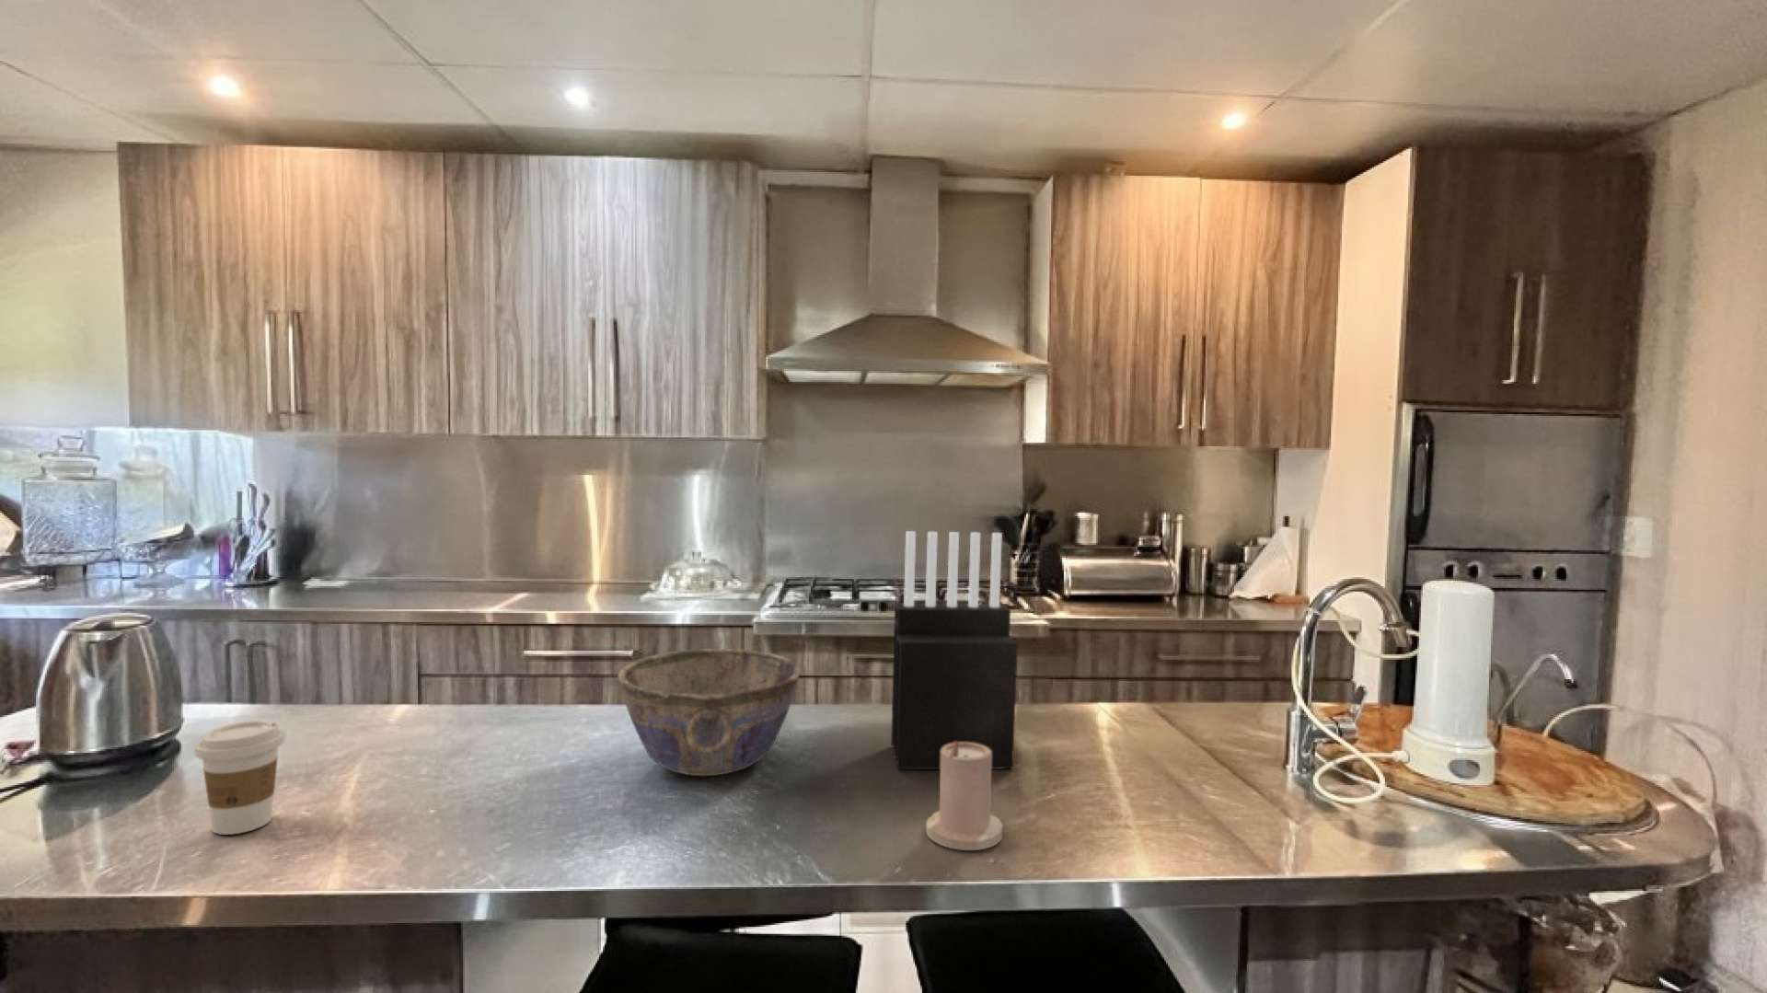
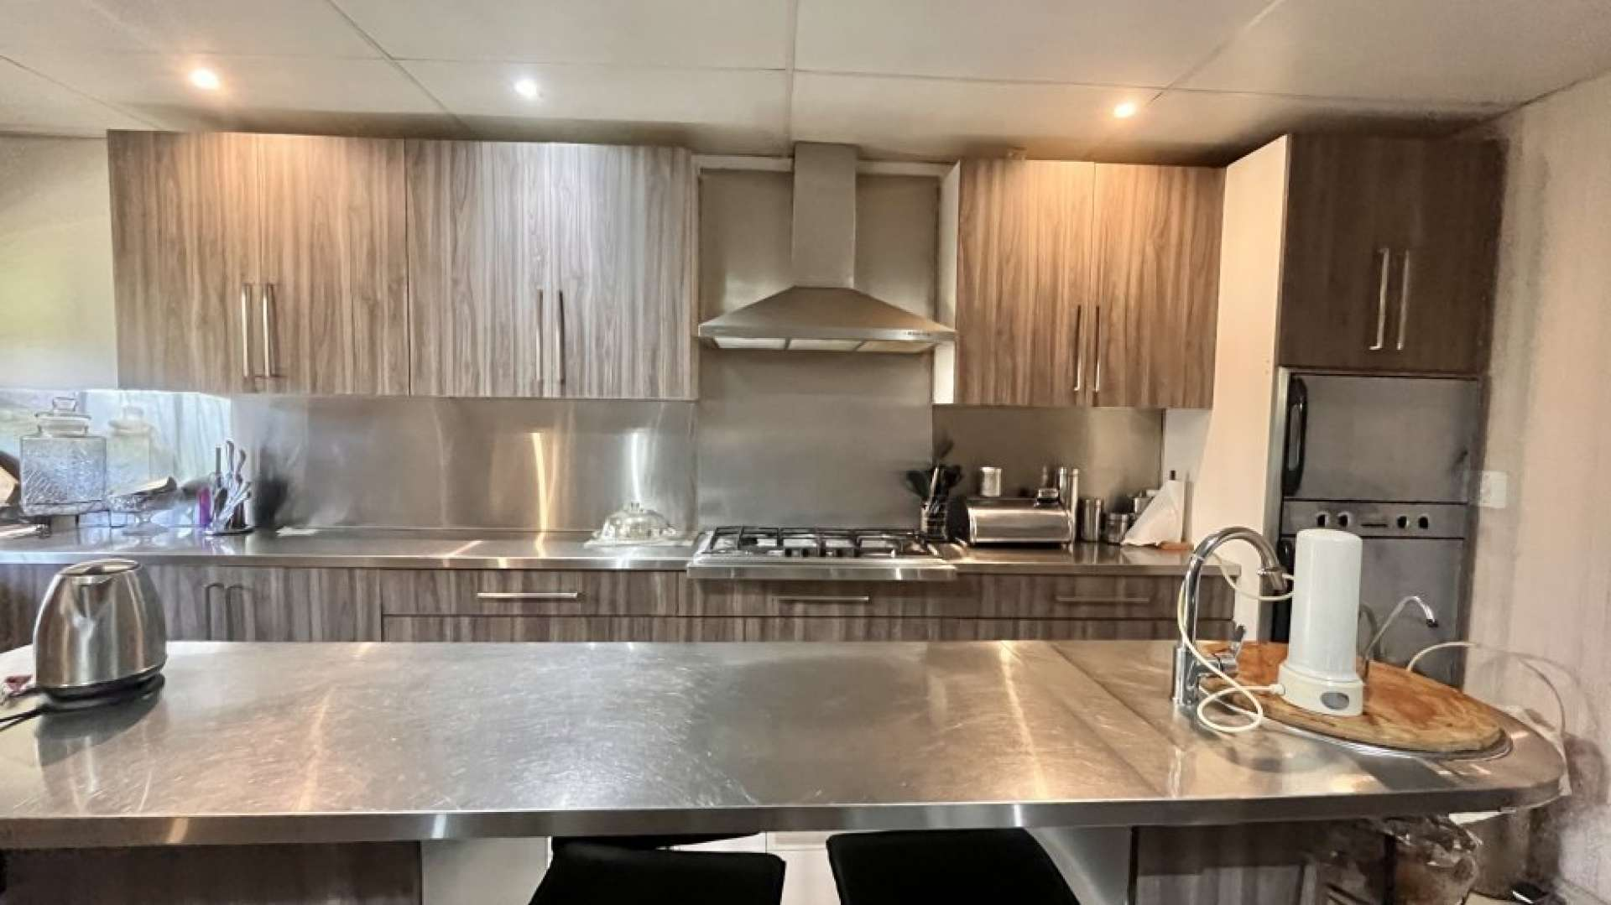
- coffee cup [193,719,286,835]
- bowl [618,648,802,777]
- candle [925,742,1004,851]
- knife block [890,530,1018,771]
